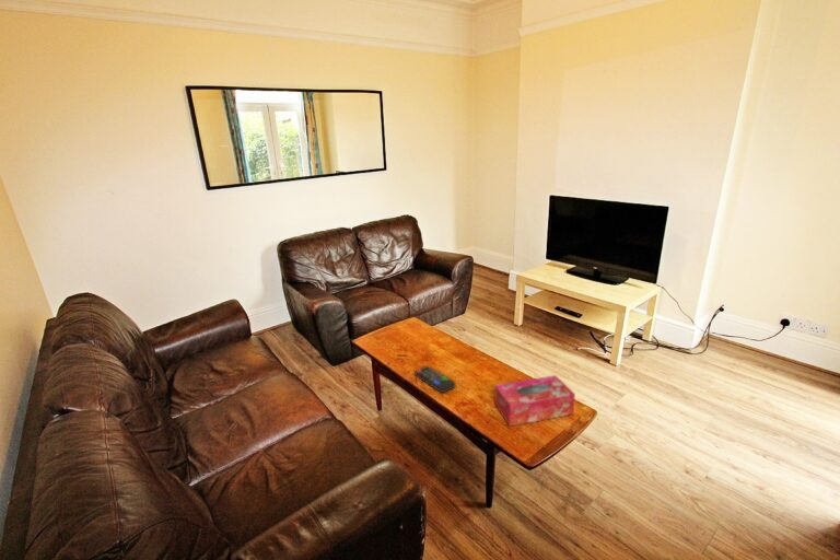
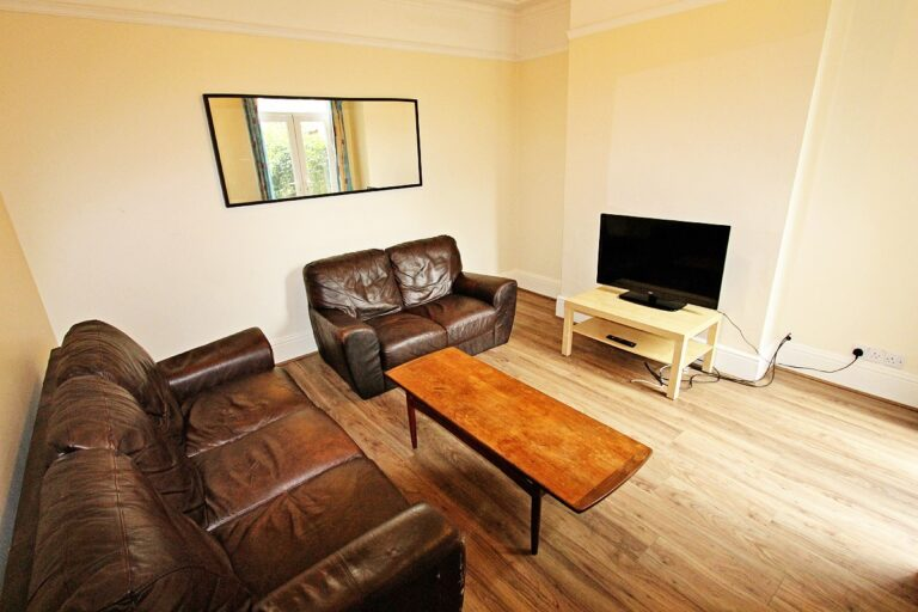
- remote control [413,365,457,394]
- tissue box [494,374,576,428]
